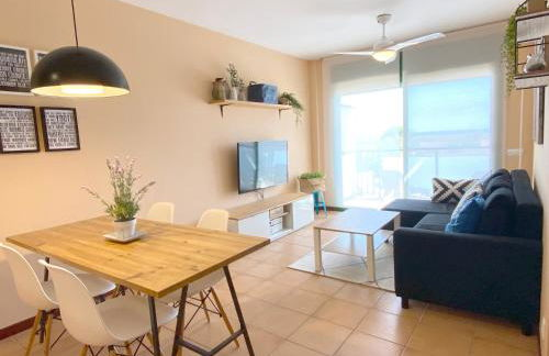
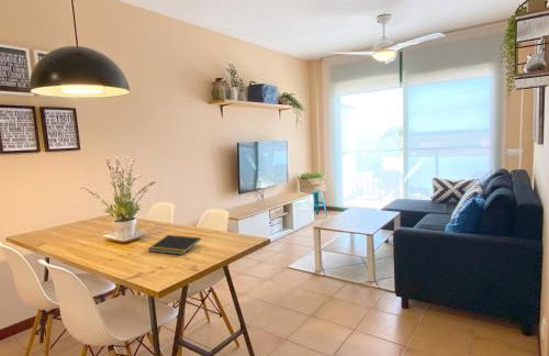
+ notepad [147,234,202,256]
